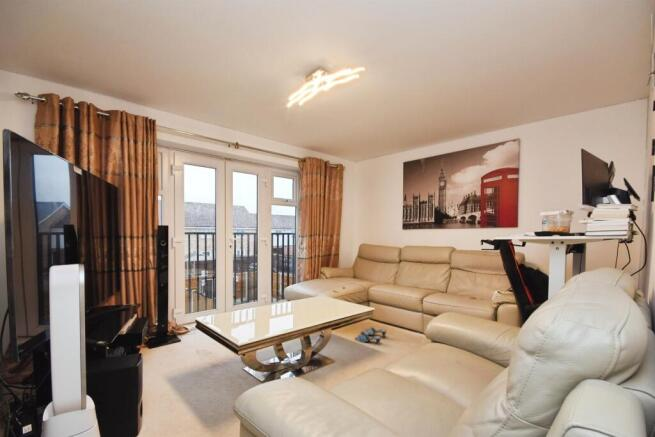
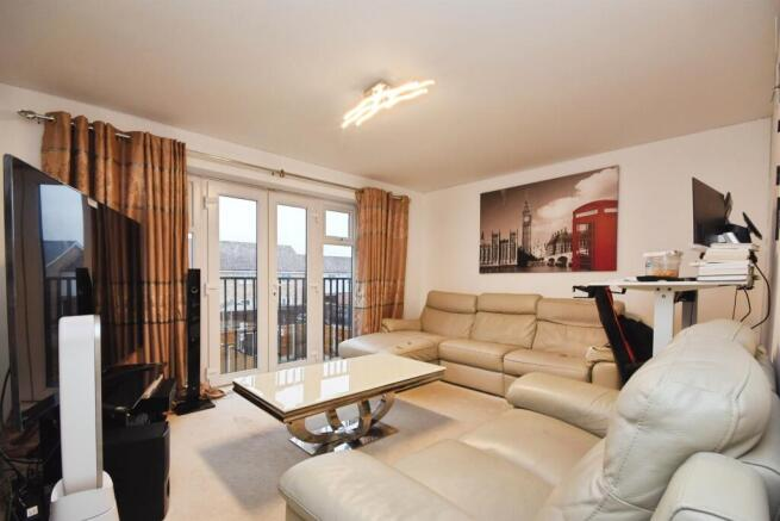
- slippers [353,326,388,345]
